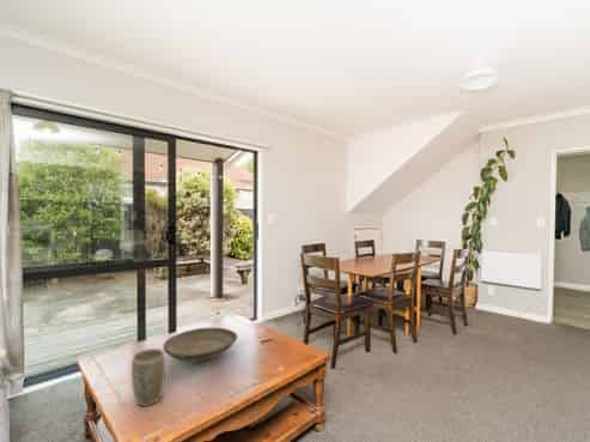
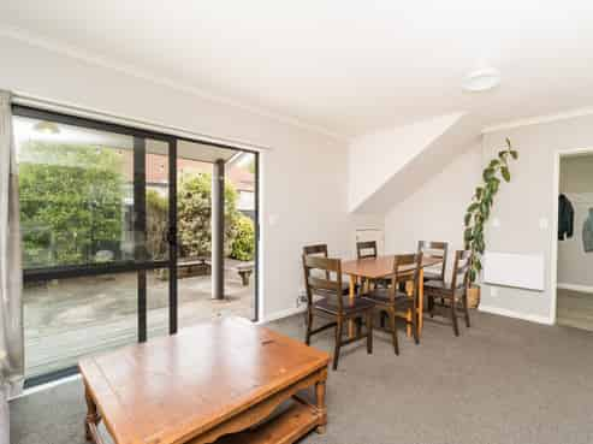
- decorative bowl [162,327,238,364]
- plant pot [130,347,166,407]
